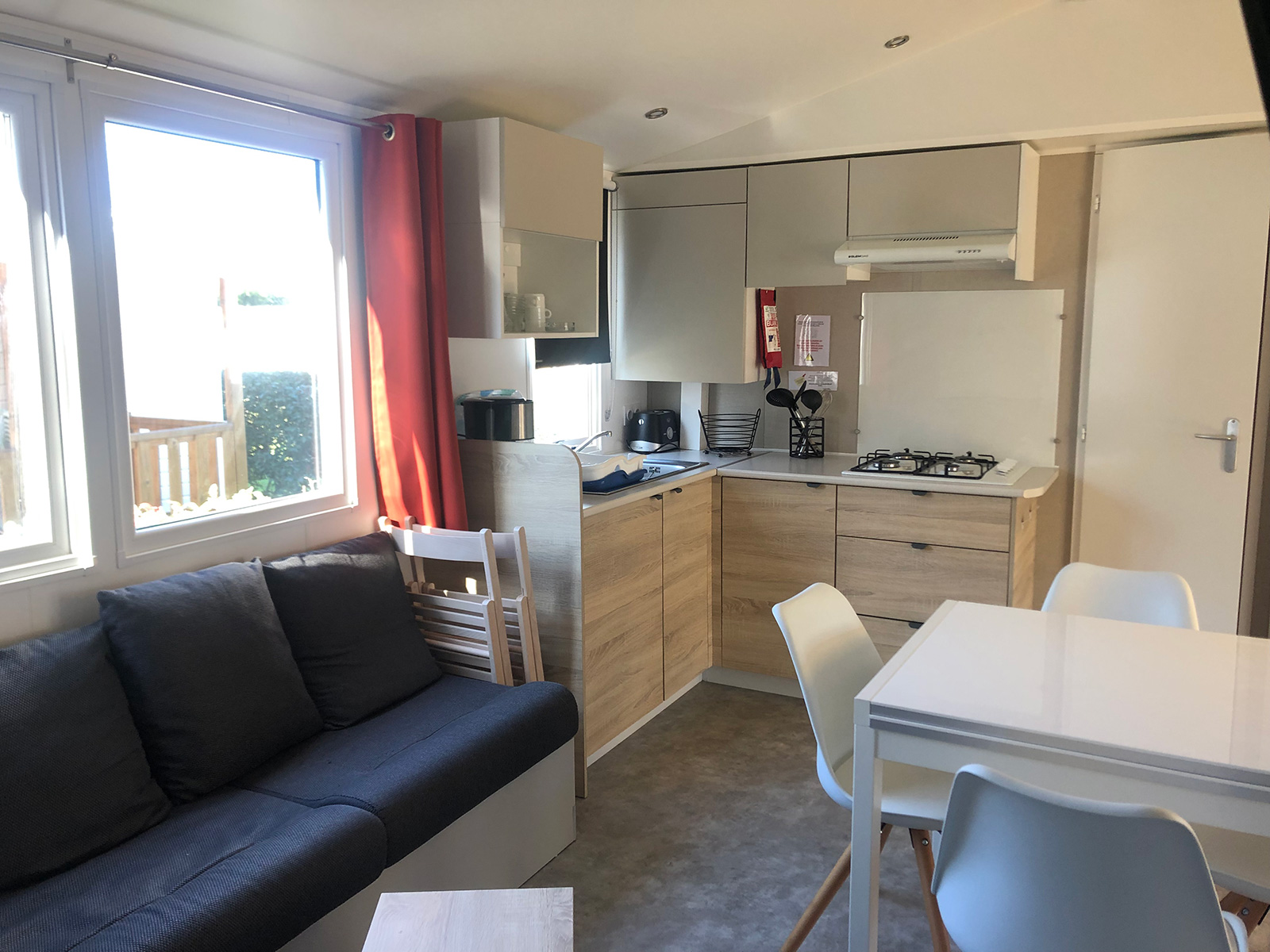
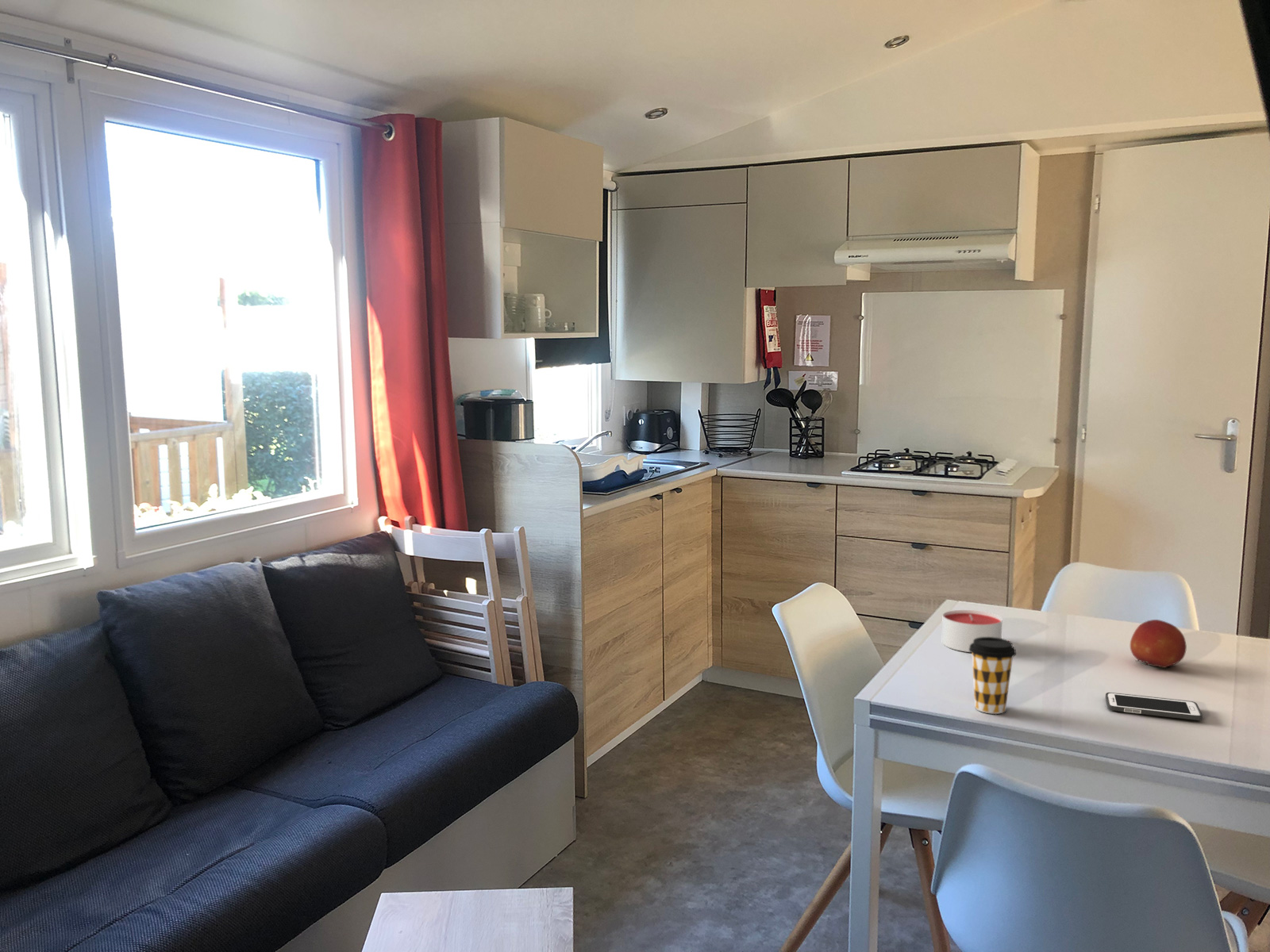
+ fruit [1130,619,1187,669]
+ candle [941,609,1003,653]
+ cell phone [1105,692,1203,721]
+ coffee cup [969,637,1017,715]
